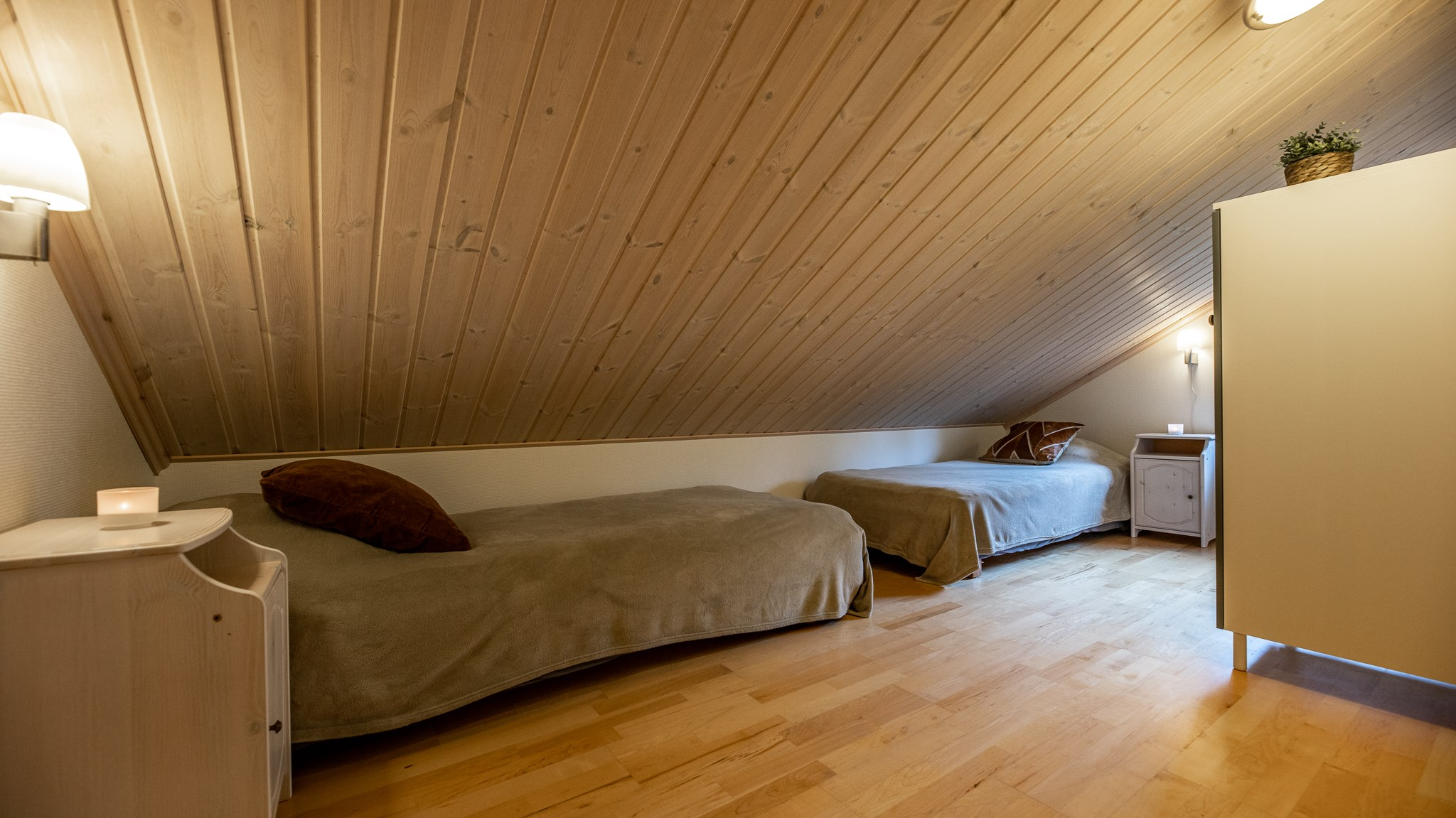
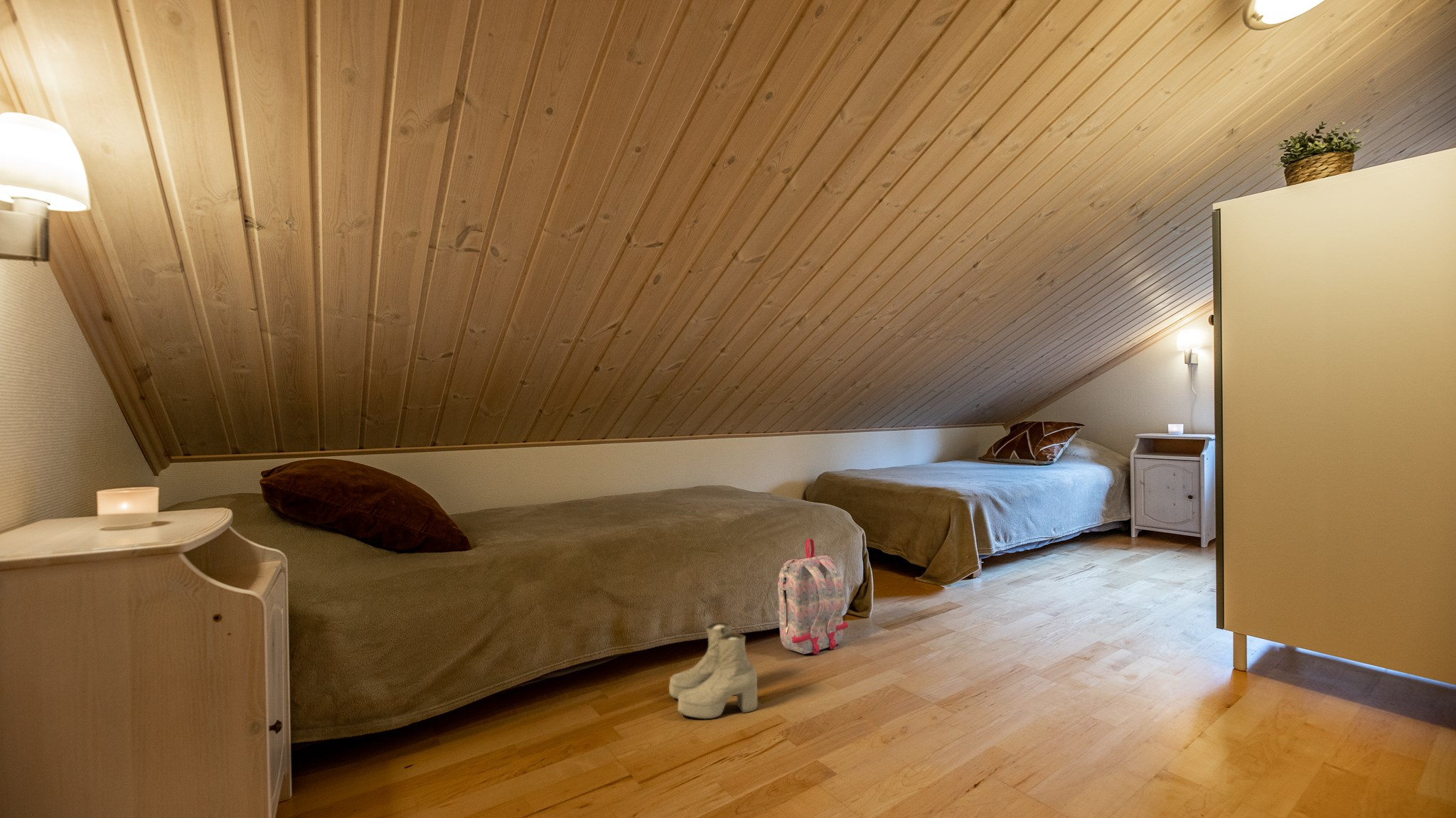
+ boots [668,621,759,719]
+ backpack [777,538,849,655]
